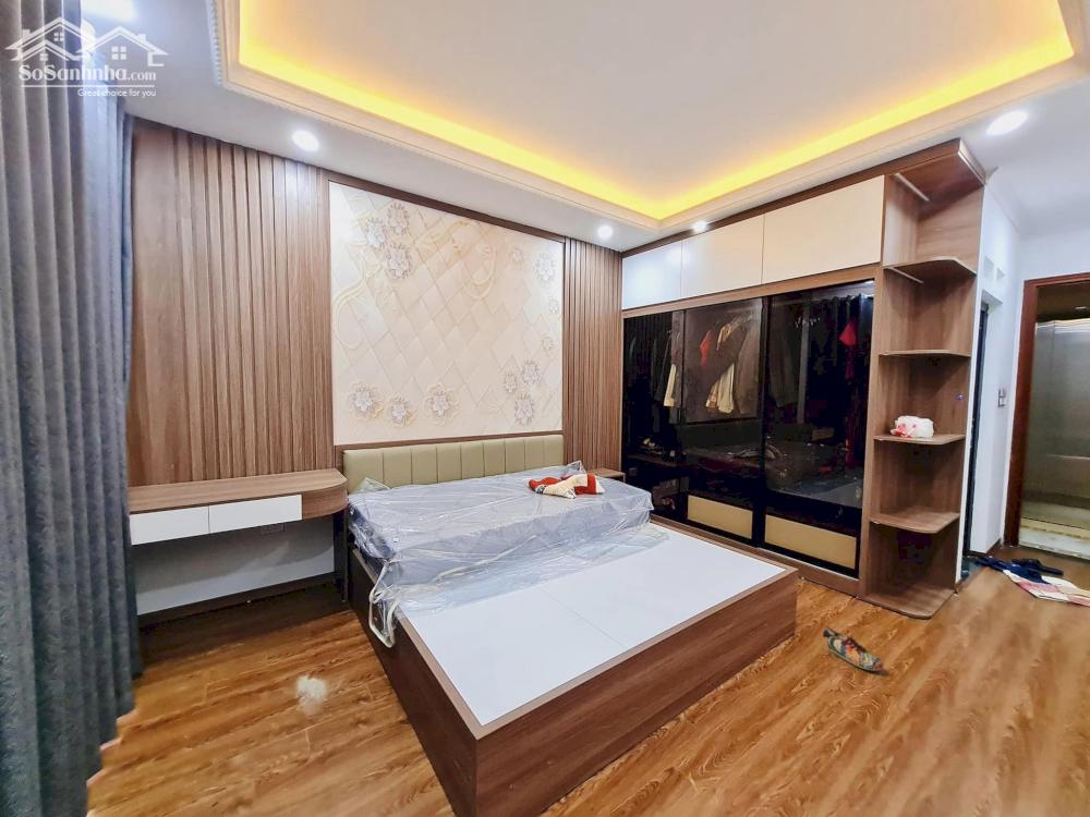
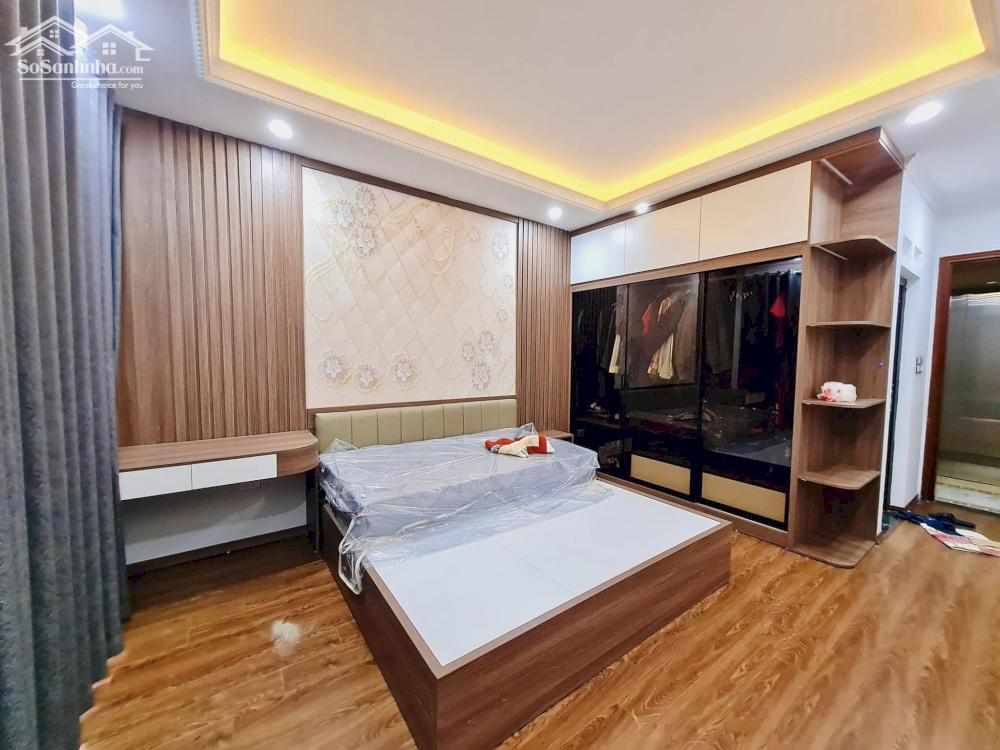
- shoe [822,625,884,671]
